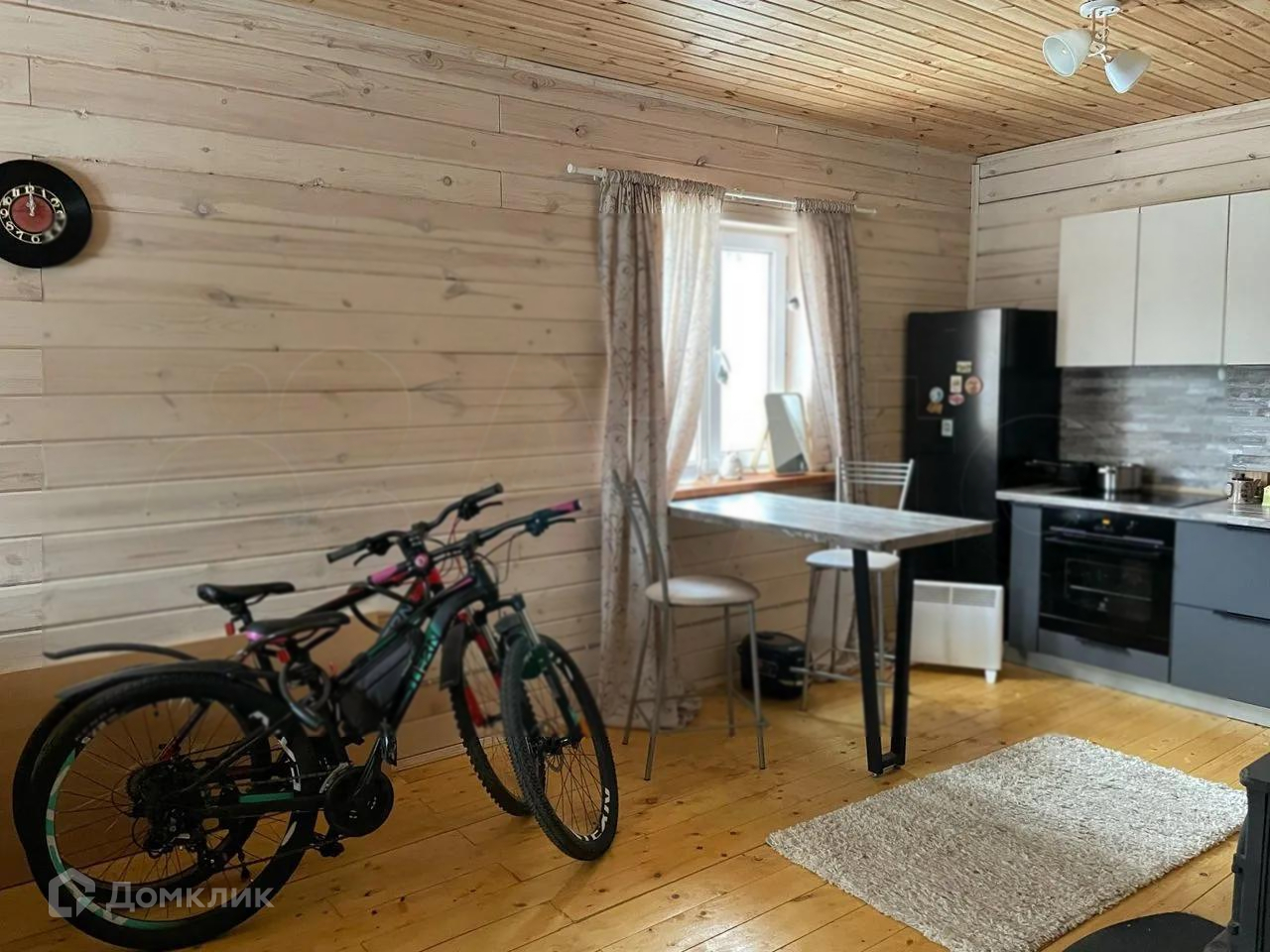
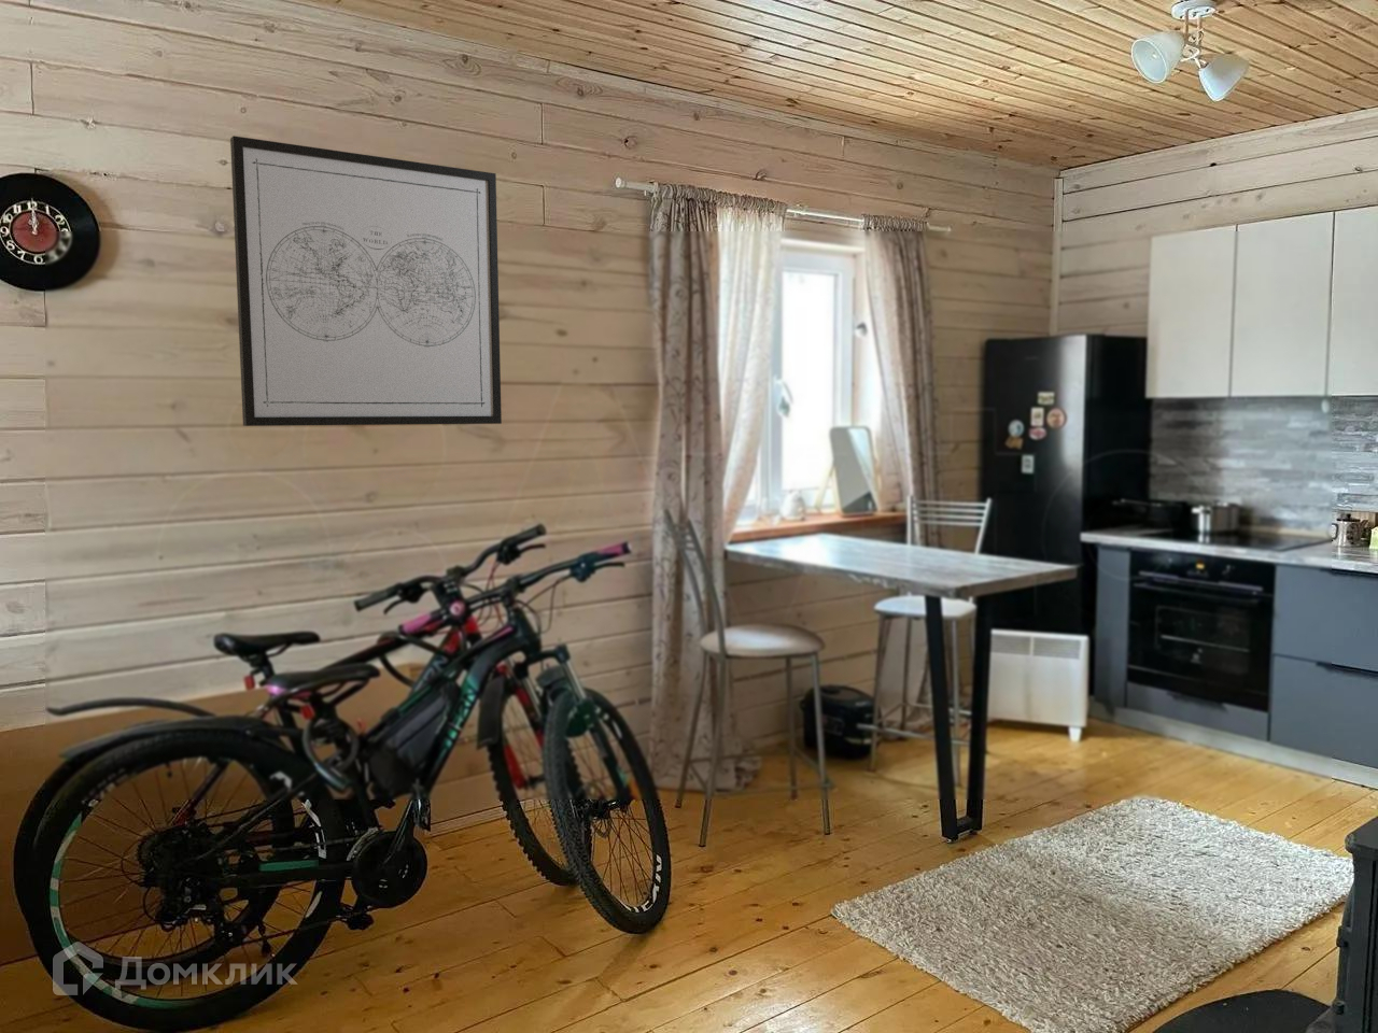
+ wall art [229,135,502,428]
